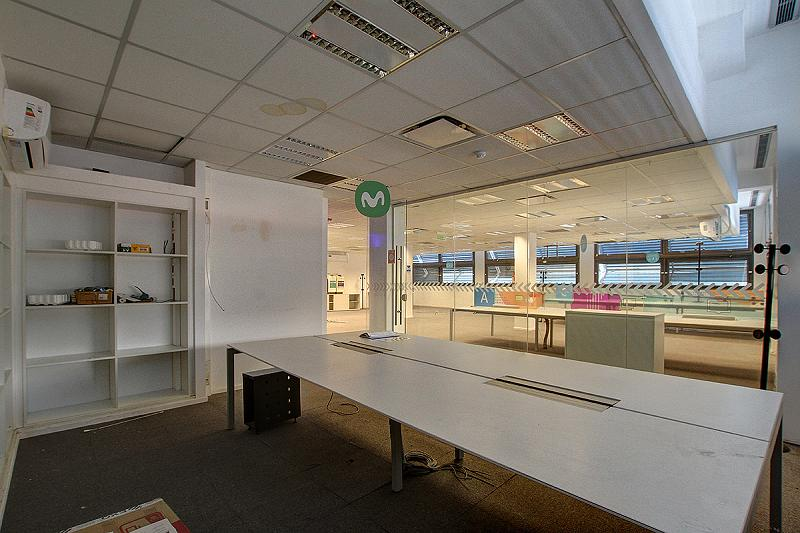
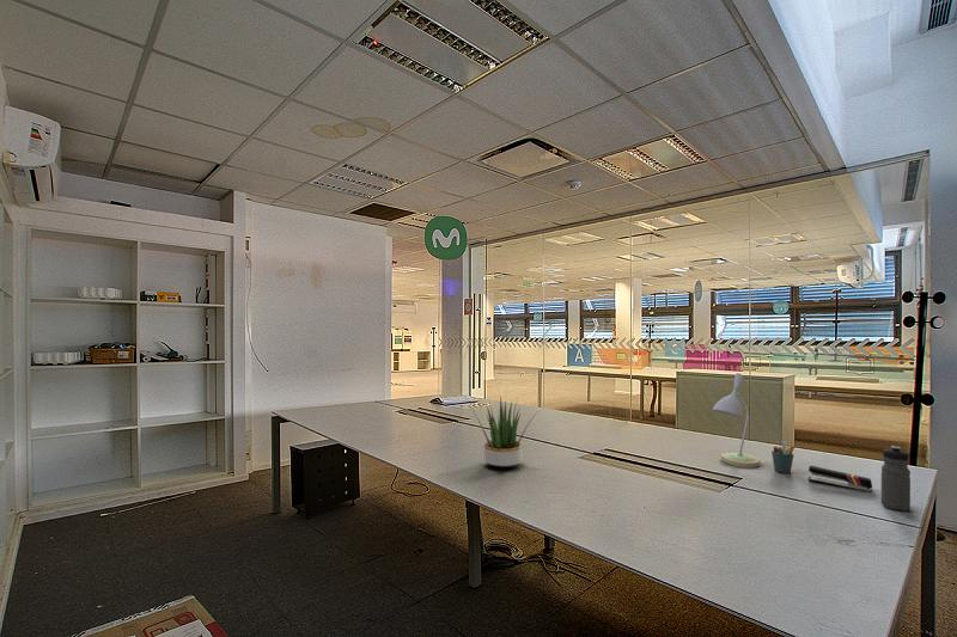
+ stapler [807,465,873,494]
+ potted plant [469,394,541,470]
+ water bottle [880,445,912,513]
+ desk lamp [712,372,761,468]
+ pen holder [770,437,796,474]
